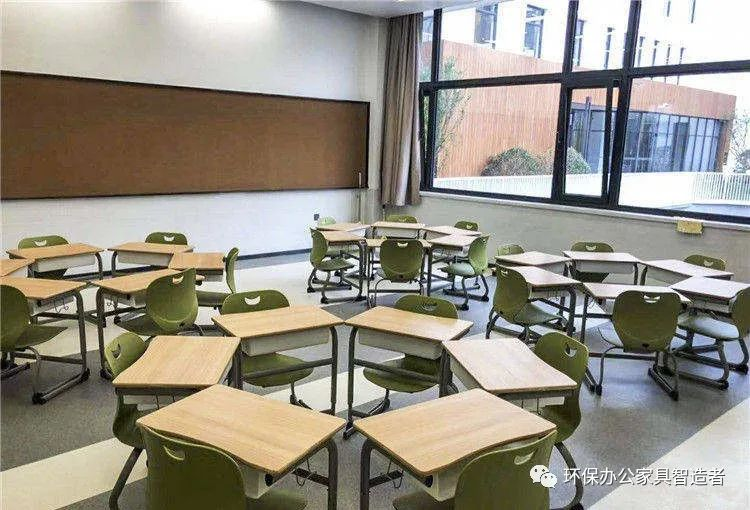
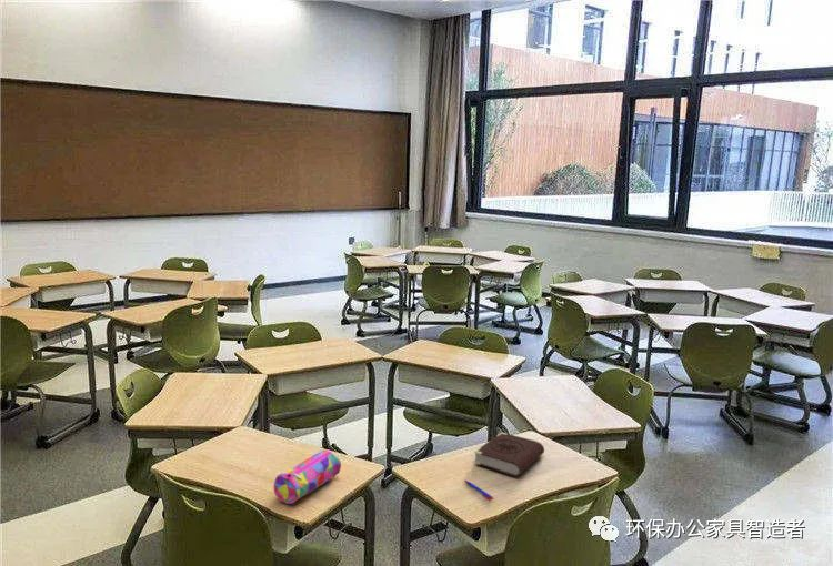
+ pen [463,479,495,501]
+ pencil case [273,448,342,505]
+ book [472,432,545,477]
